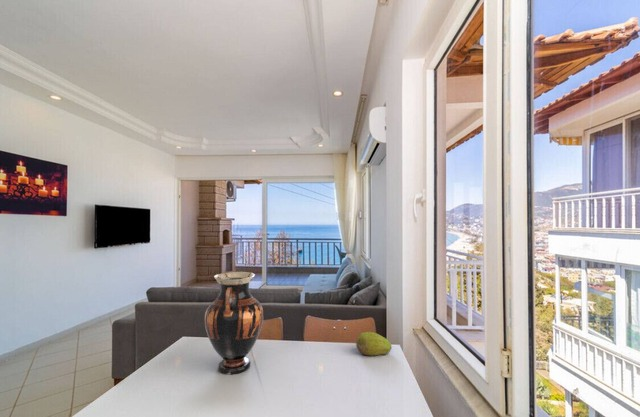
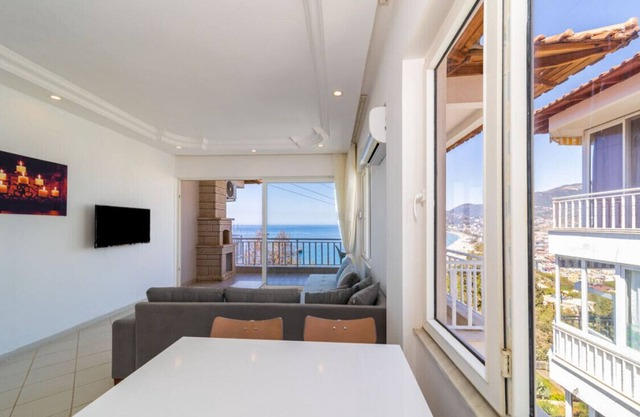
- vase [204,271,264,376]
- fruit [355,331,393,357]
